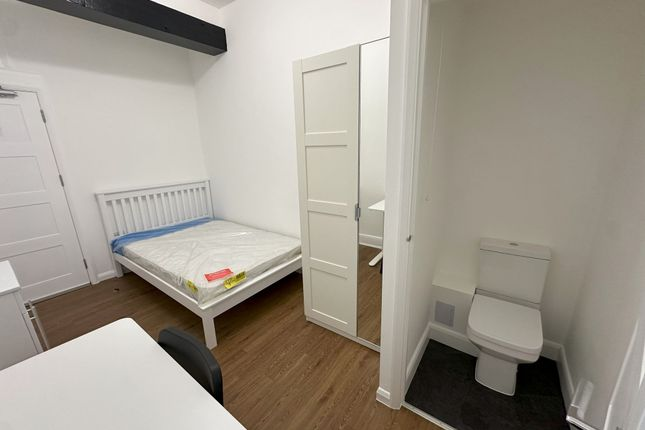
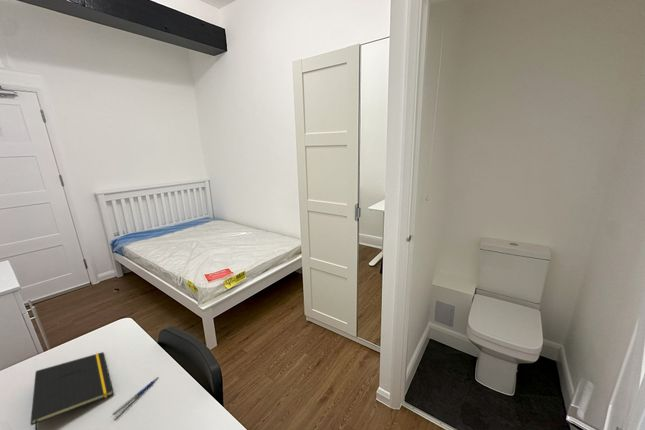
+ pen [111,376,160,416]
+ notepad [30,351,114,430]
